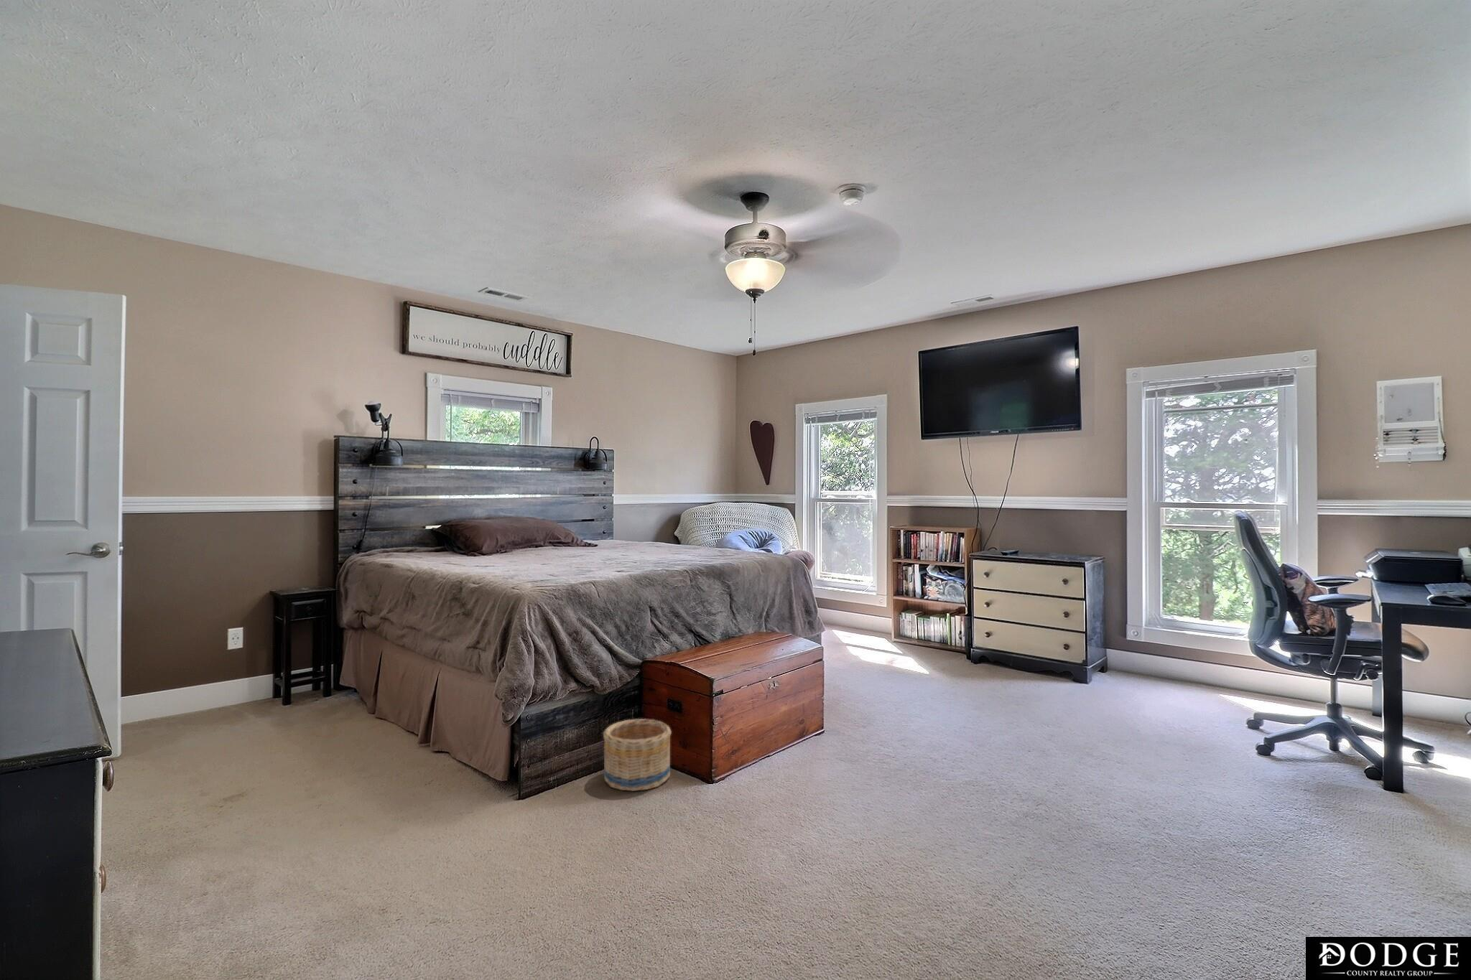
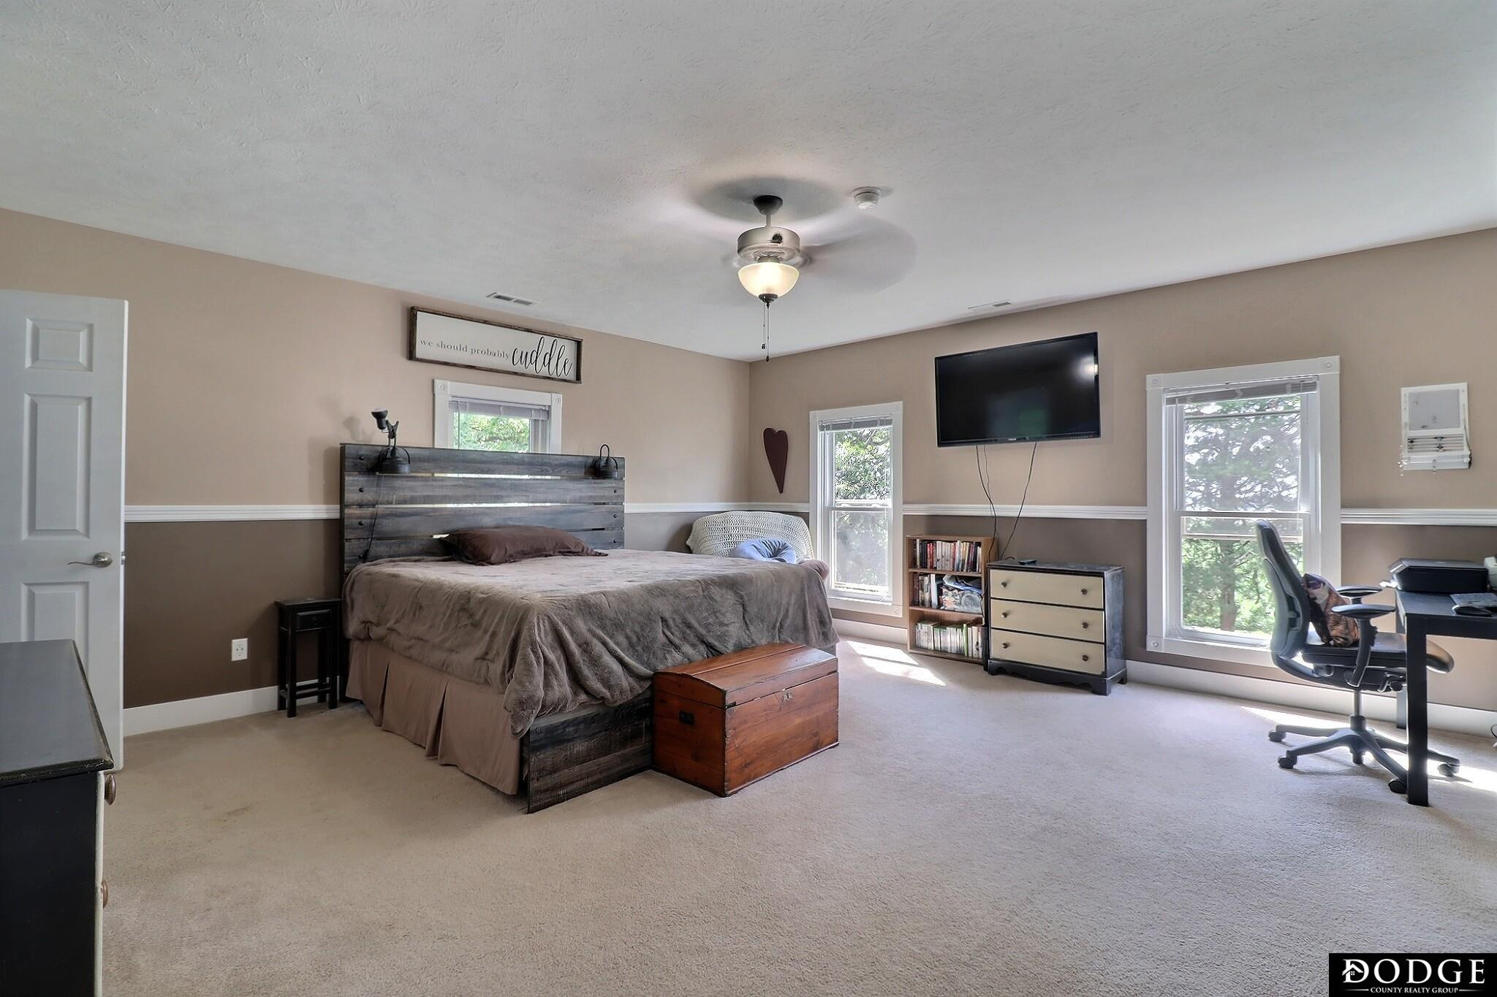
- basket [603,718,673,792]
